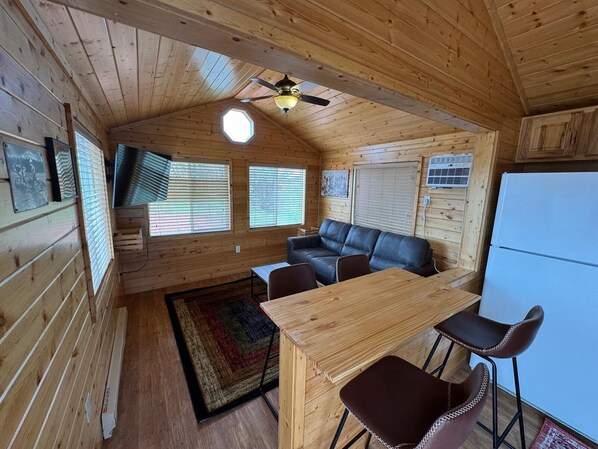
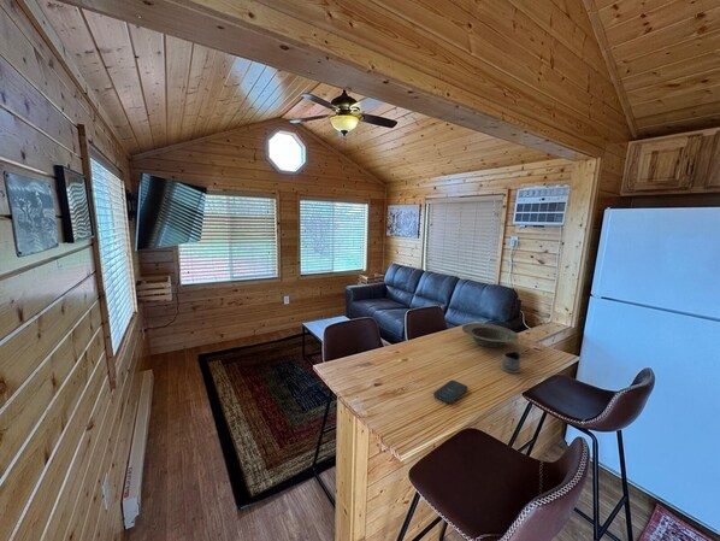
+ smartphone [432,380,470,404]
+ bowl [461,322,520,348]
+ tea glass holder [500,349,521,375]
